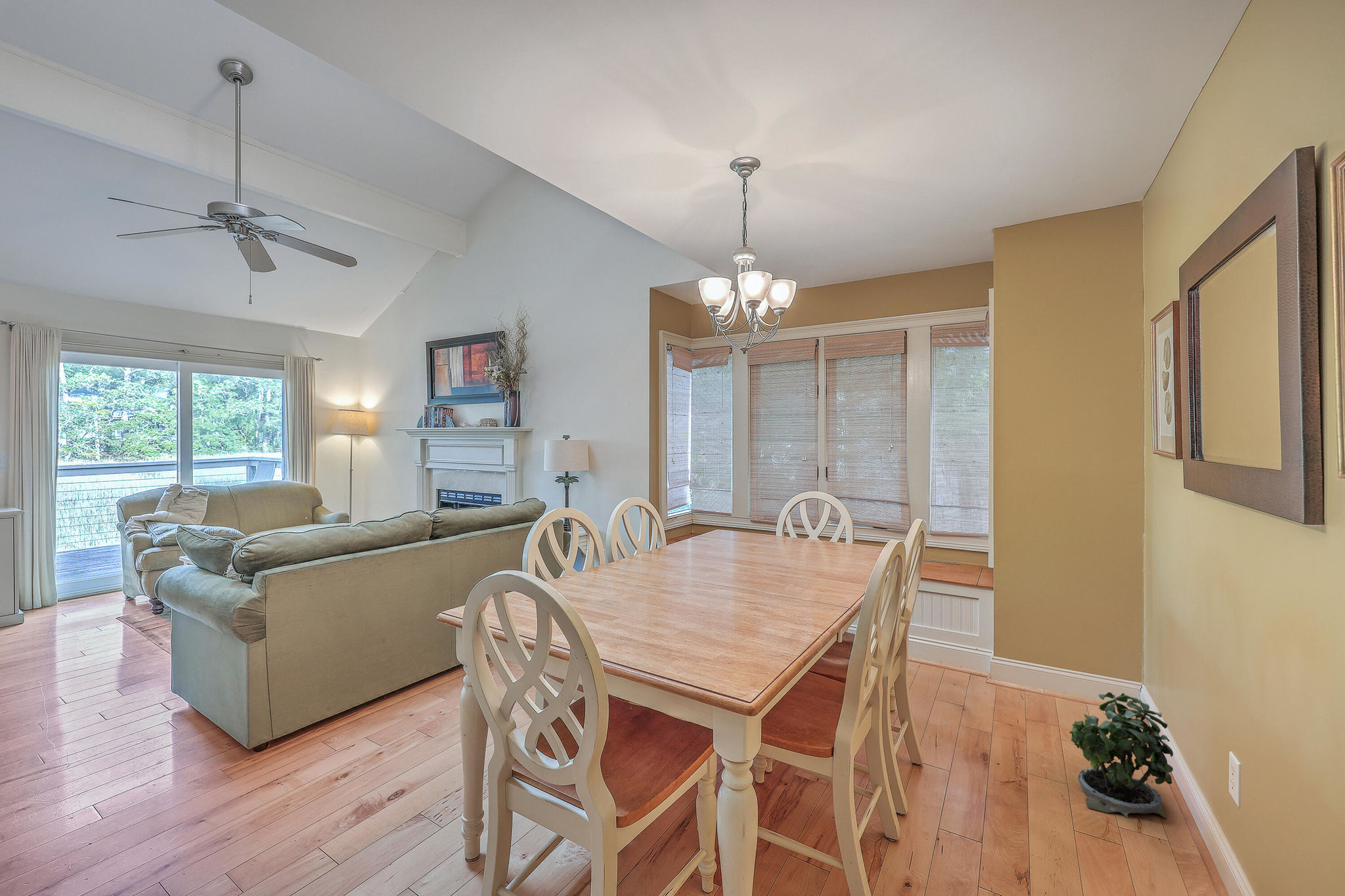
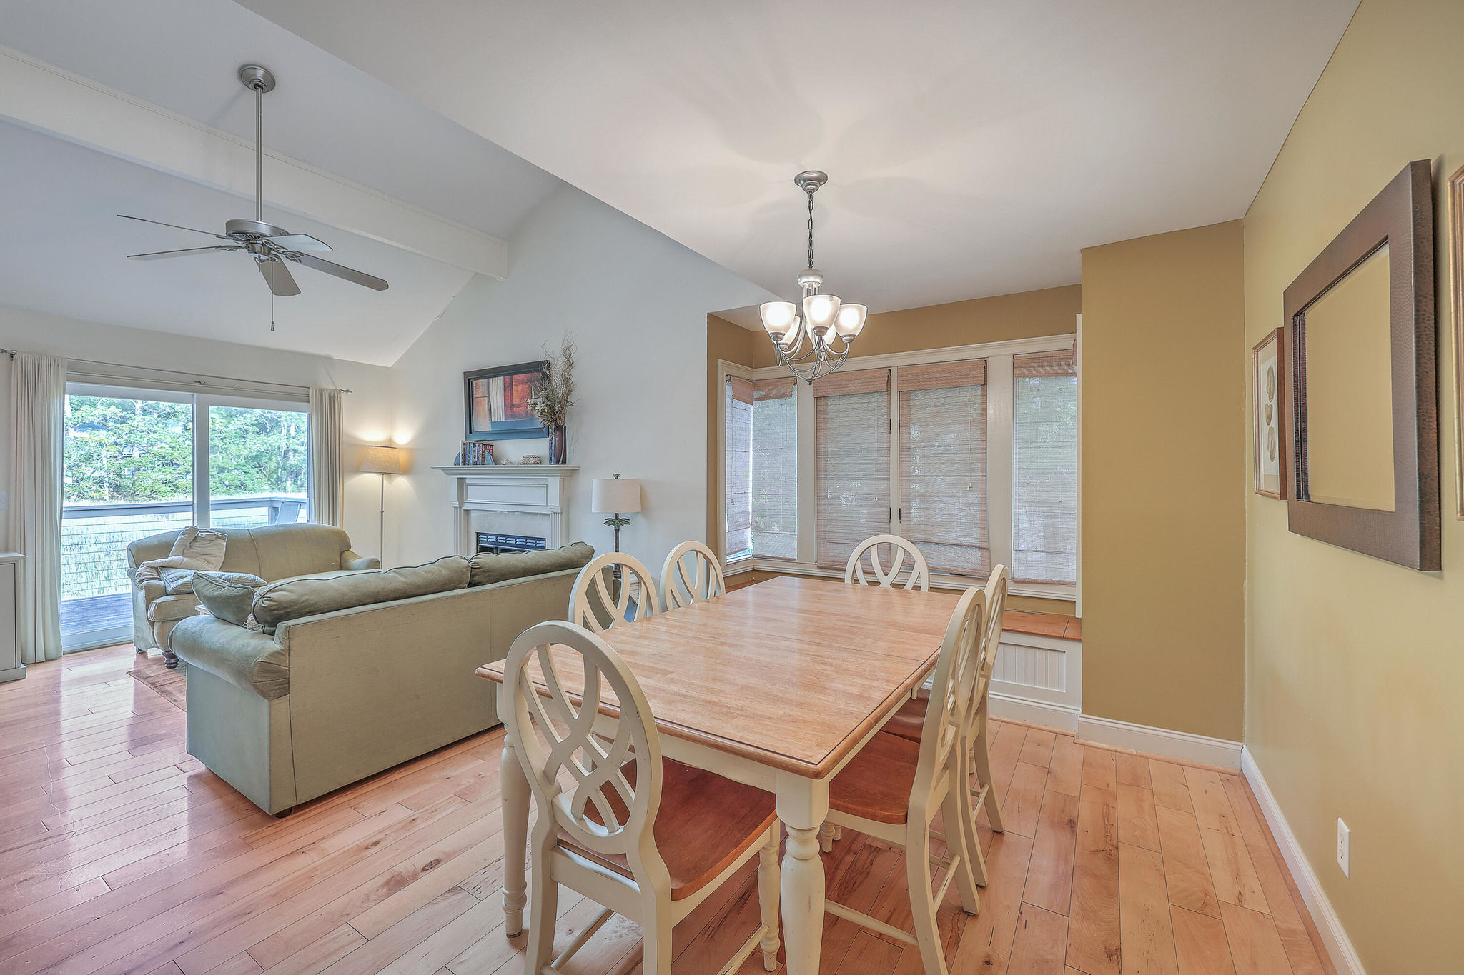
- potted plant [1069,691,1174,820]
